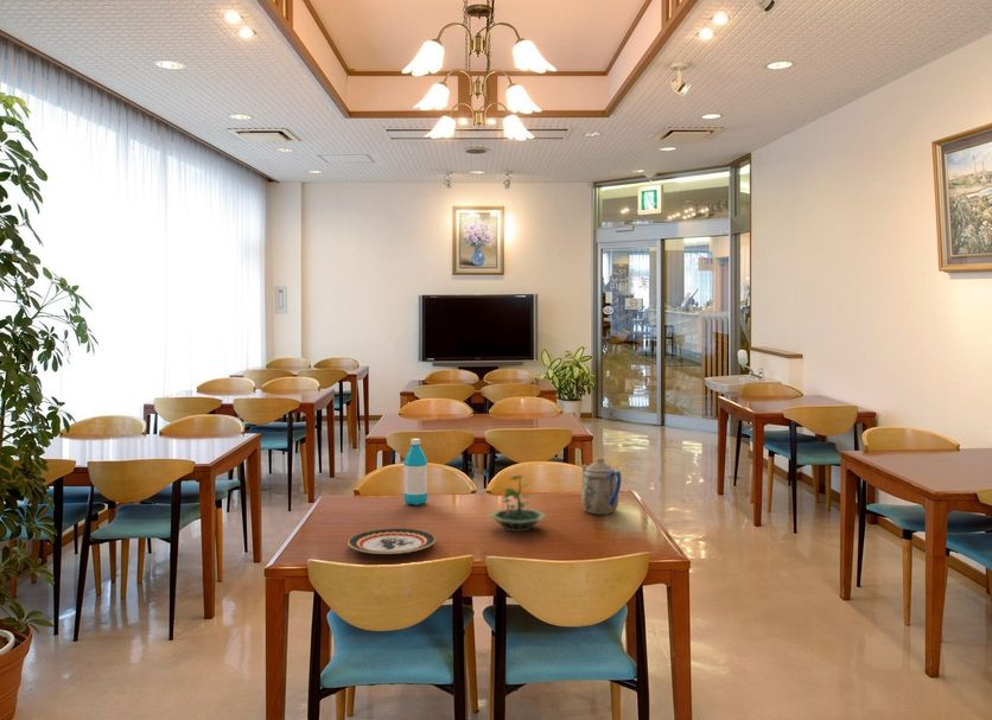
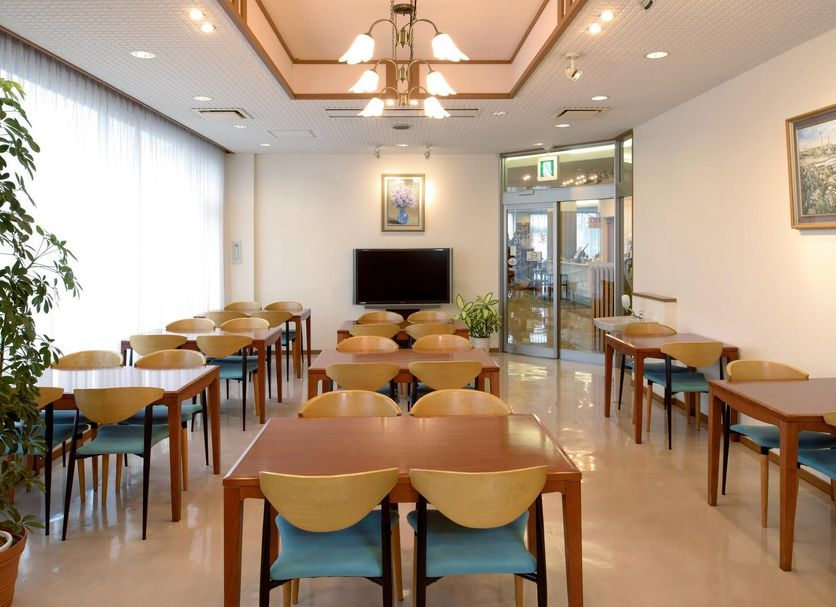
- terrarium [489,473,547,533]
- water bottle [402,438,428,505]
- teapot [580,457,622,515]
- plate [346,528,437,555]
